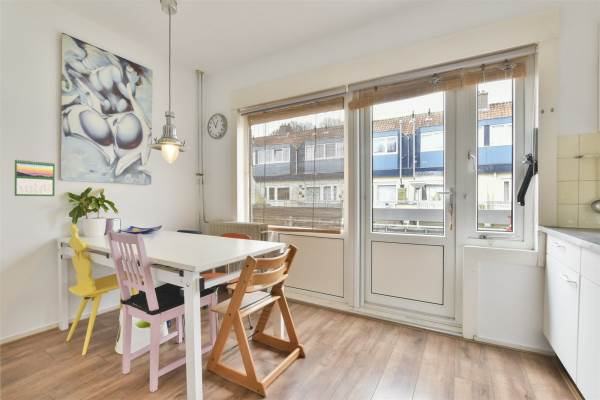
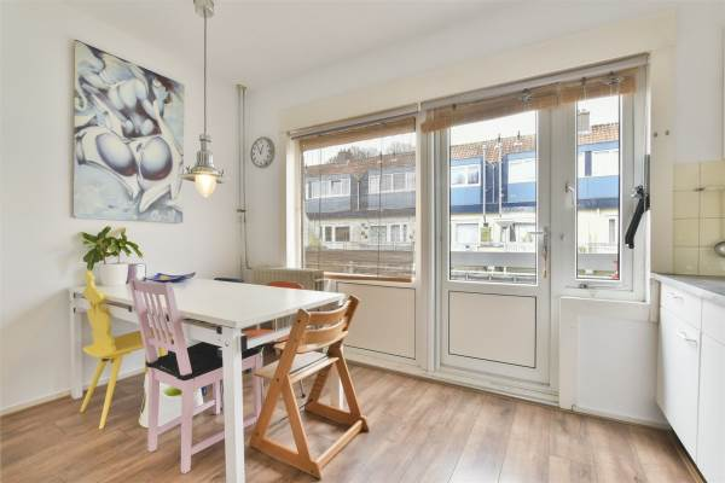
- calendar [14,158,56,197]
